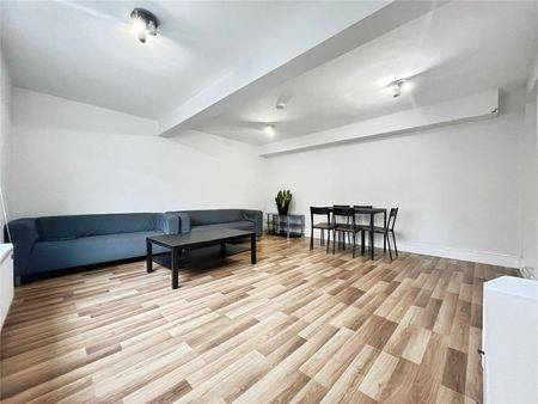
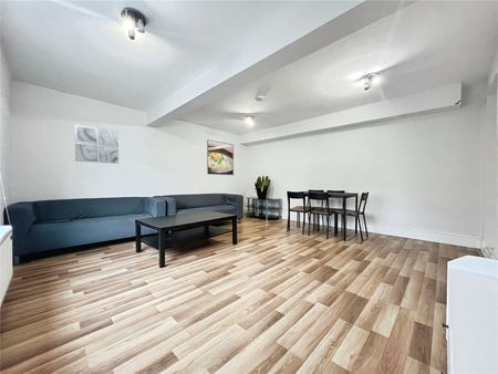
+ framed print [206,138,235,176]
+ wall art [74,123,120,165]
